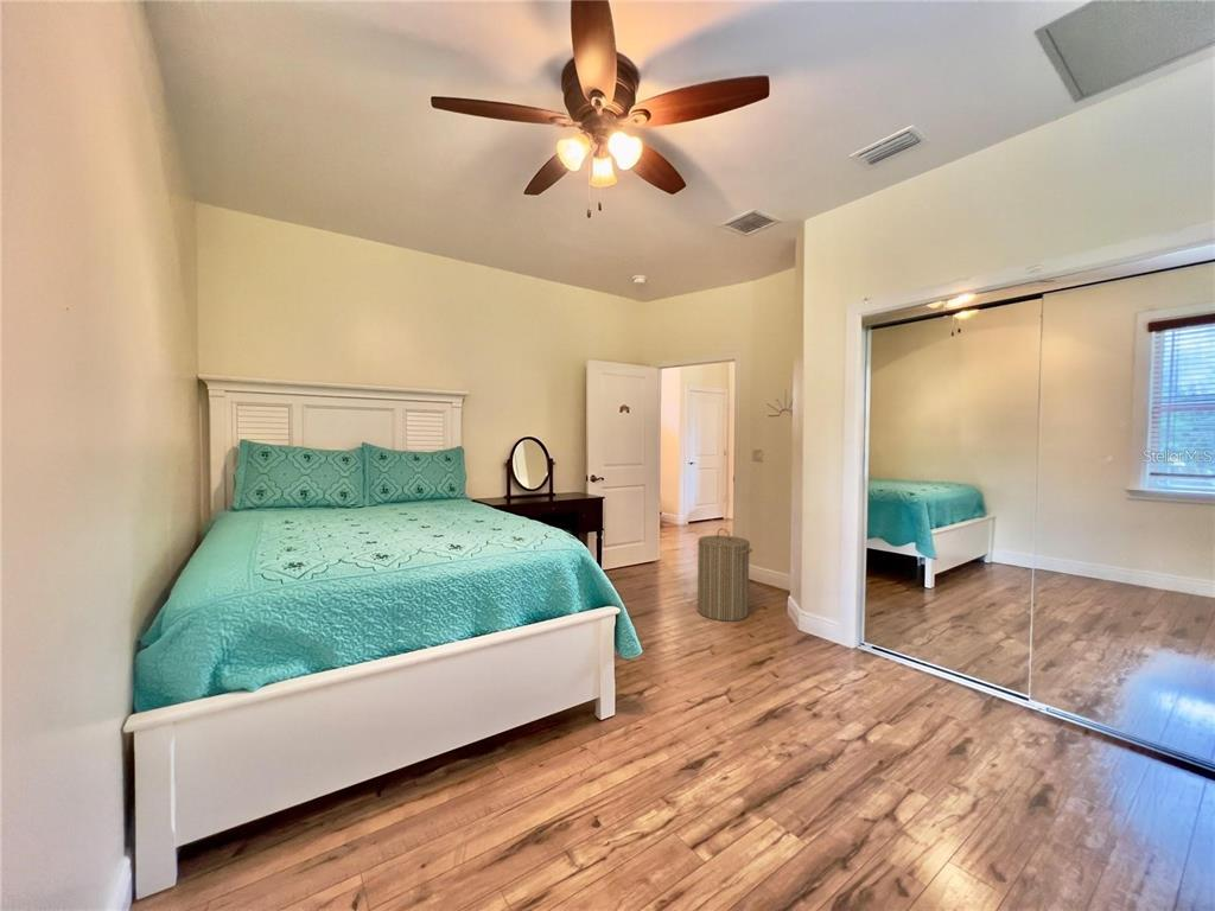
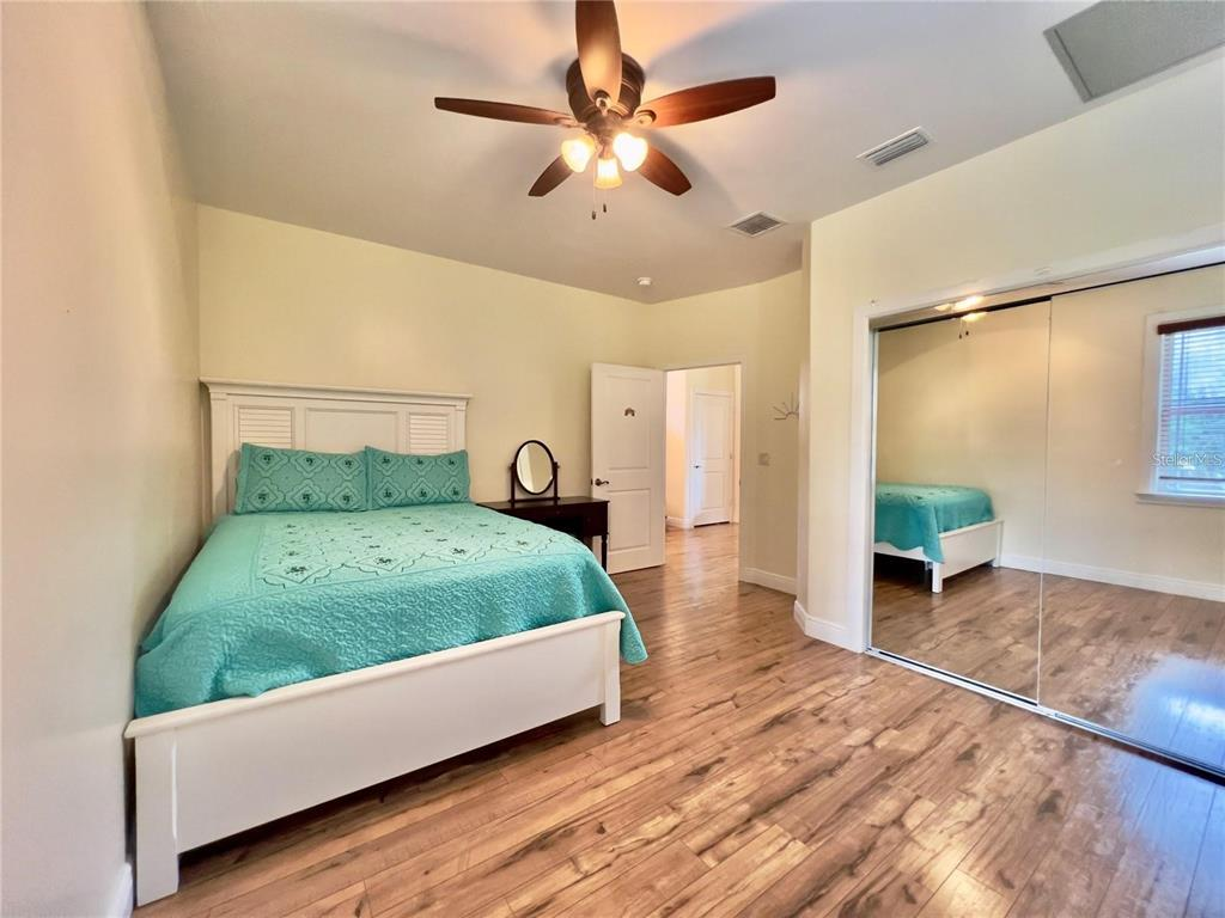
- laundry hamper [696,528,753,623]
